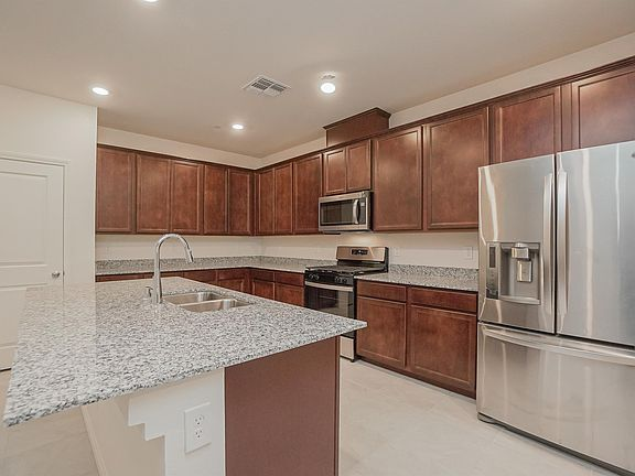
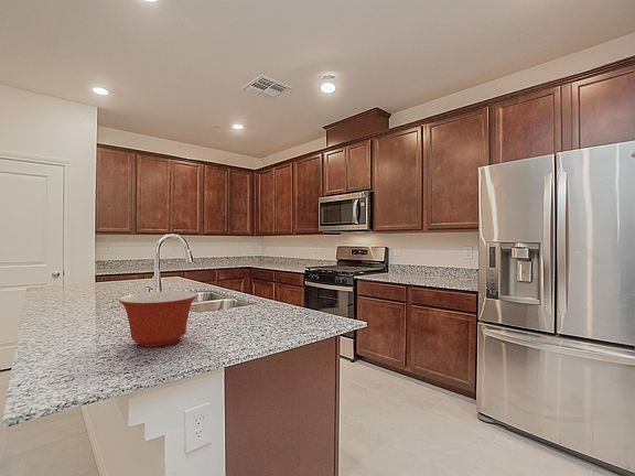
+ mixing bowl [118,290,198,348]
